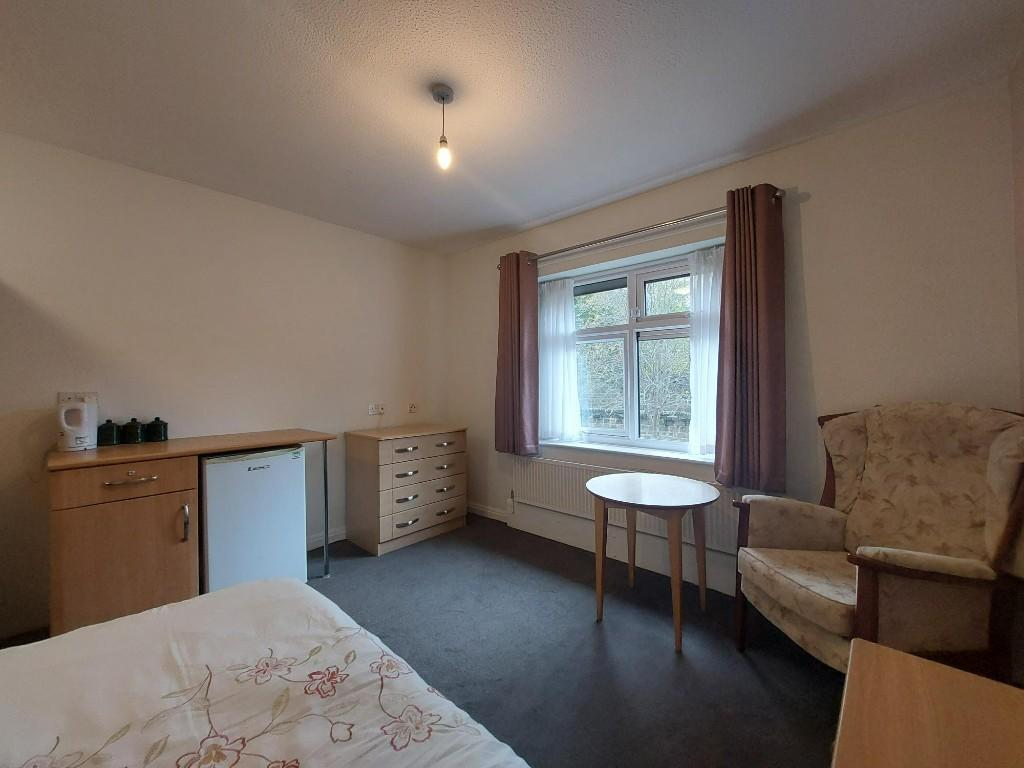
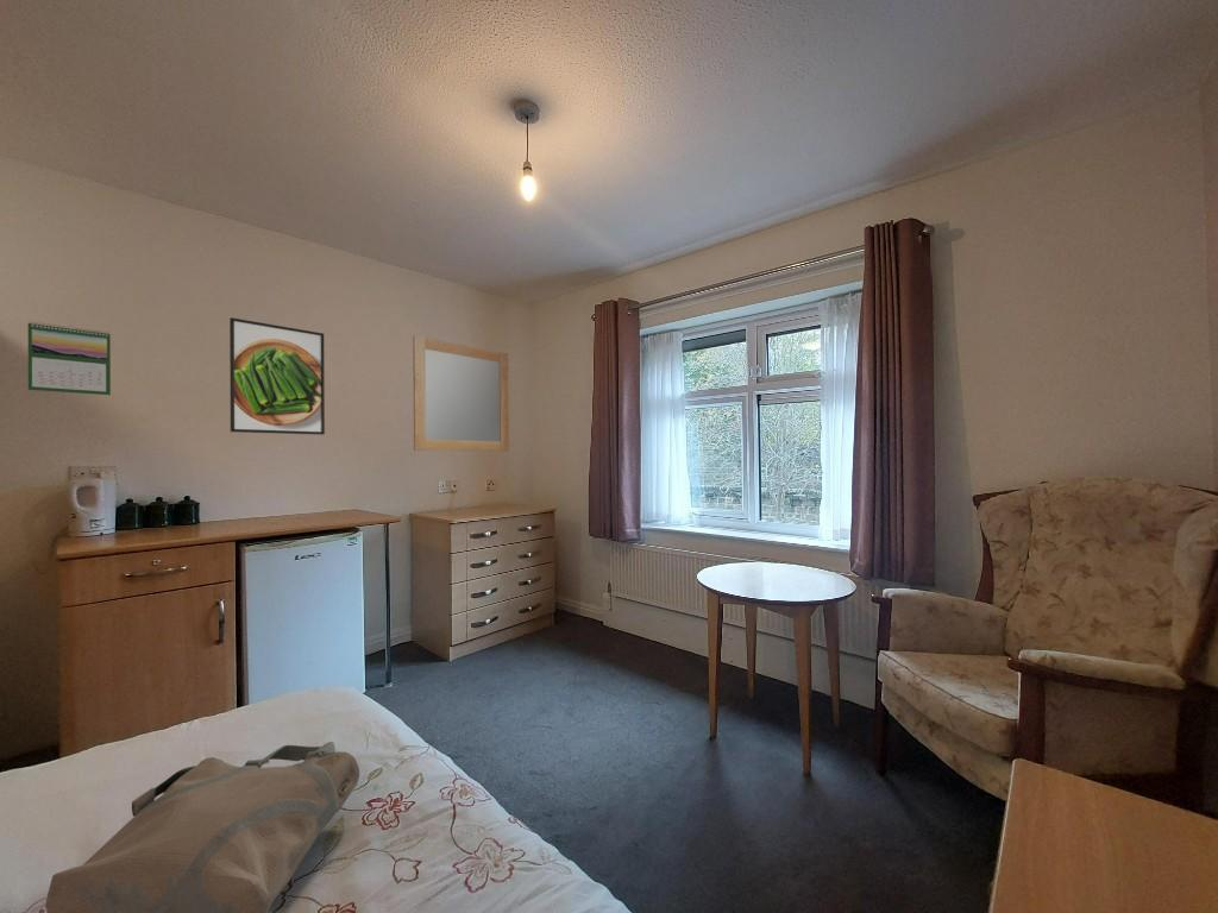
+ home mirror [412,334,510,452]
+ tote bag [44,741,360,913]
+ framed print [228,316,326,436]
+ calendar [27,321,112,396]
